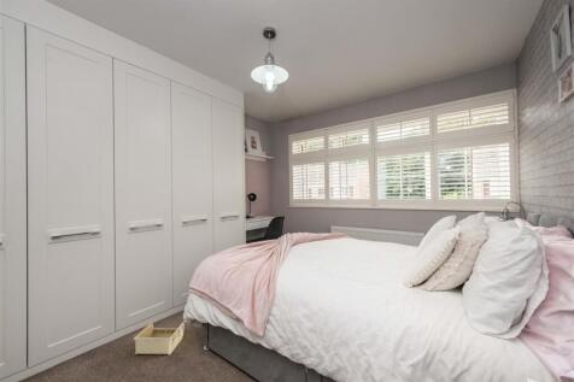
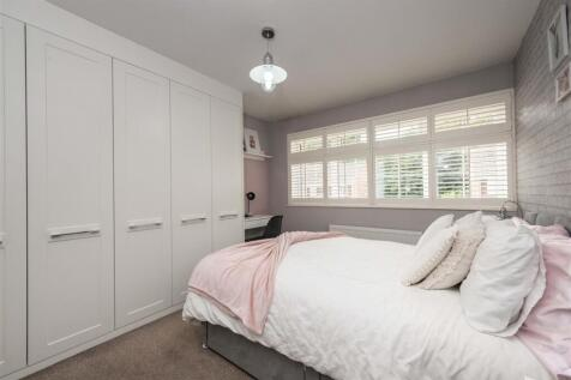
- storage bin [133,322,186,355]
